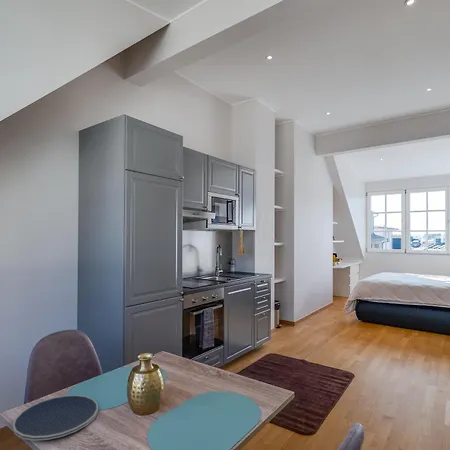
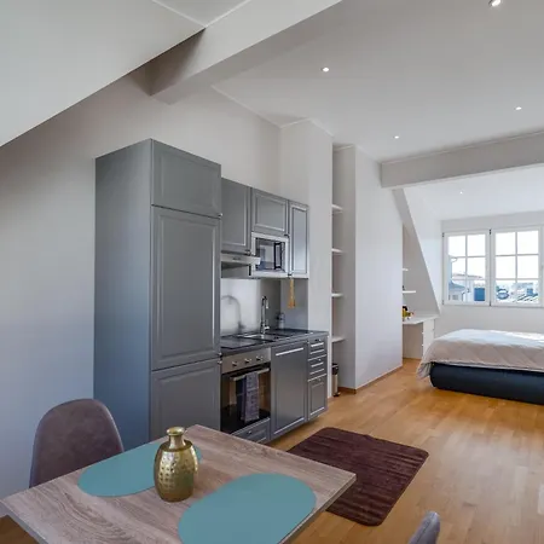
- plate [12,394,99,442]
